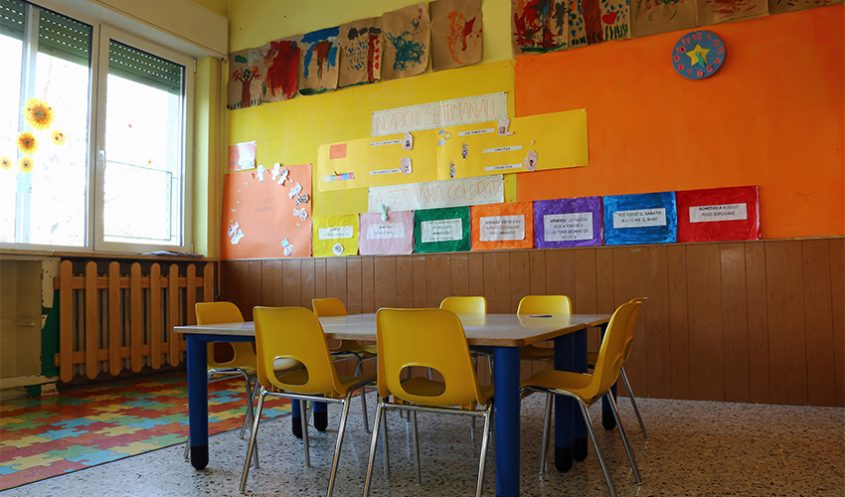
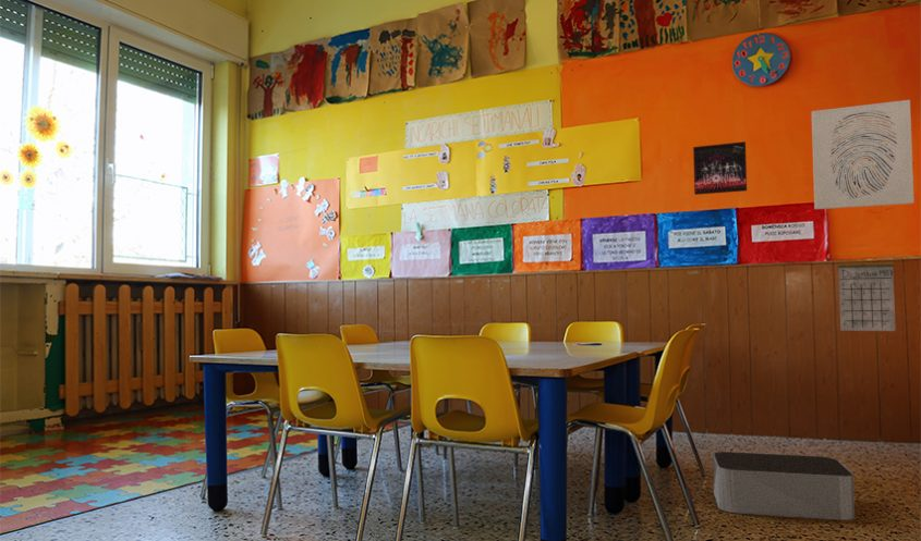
+ storage bin [712,451,856,521]
+ album cover [692,140,748,196]
+ wall art [811,99,914,210]
+ calendar [837,250,897,332]
